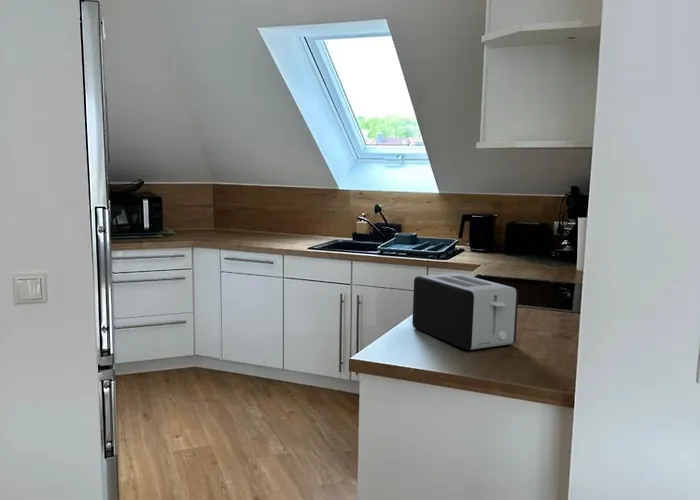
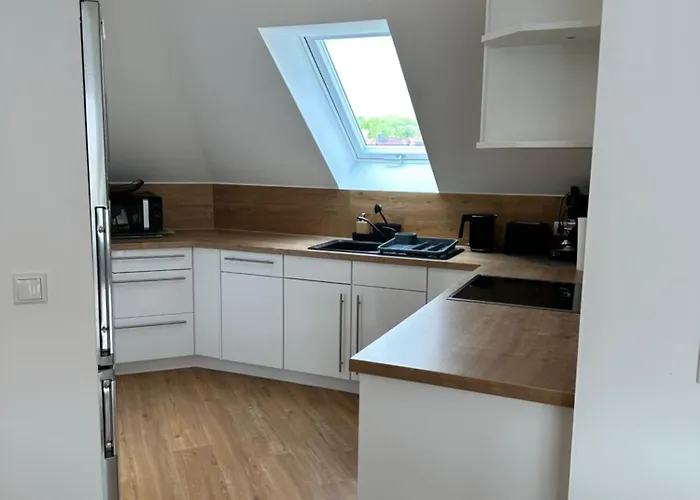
- toaster [411,272,519,351]
